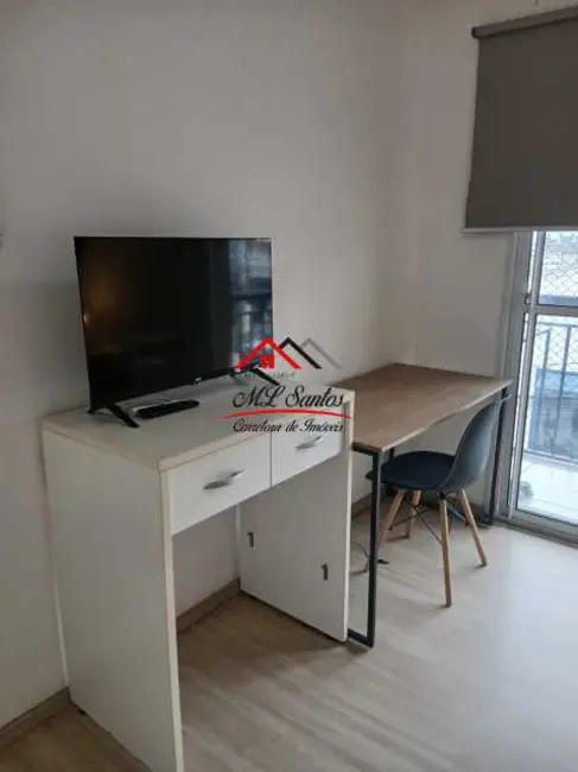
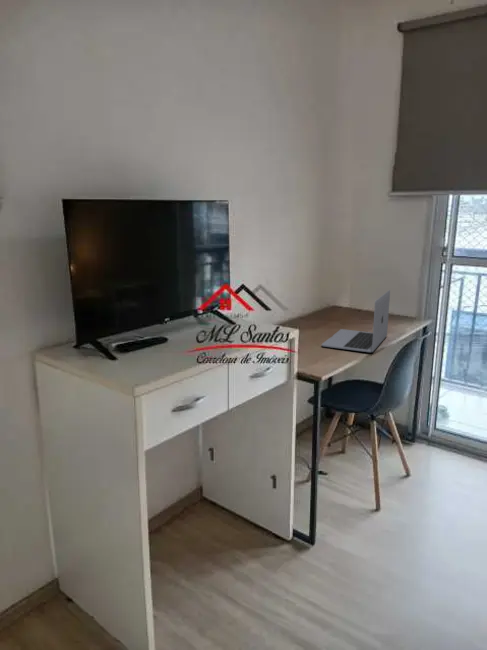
+ laptop [321,289,391,353]
